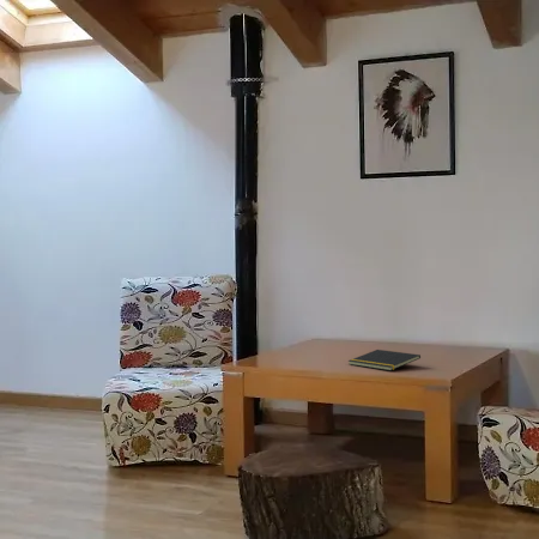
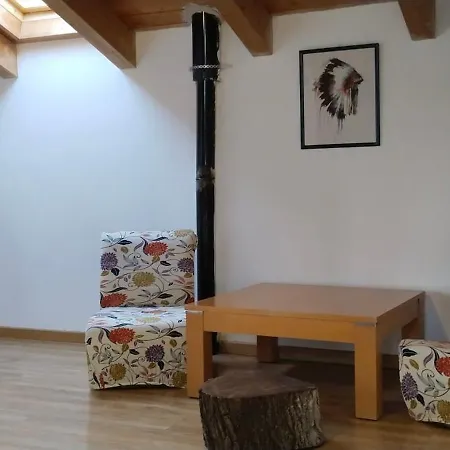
- notepad [347,349,422,371]
